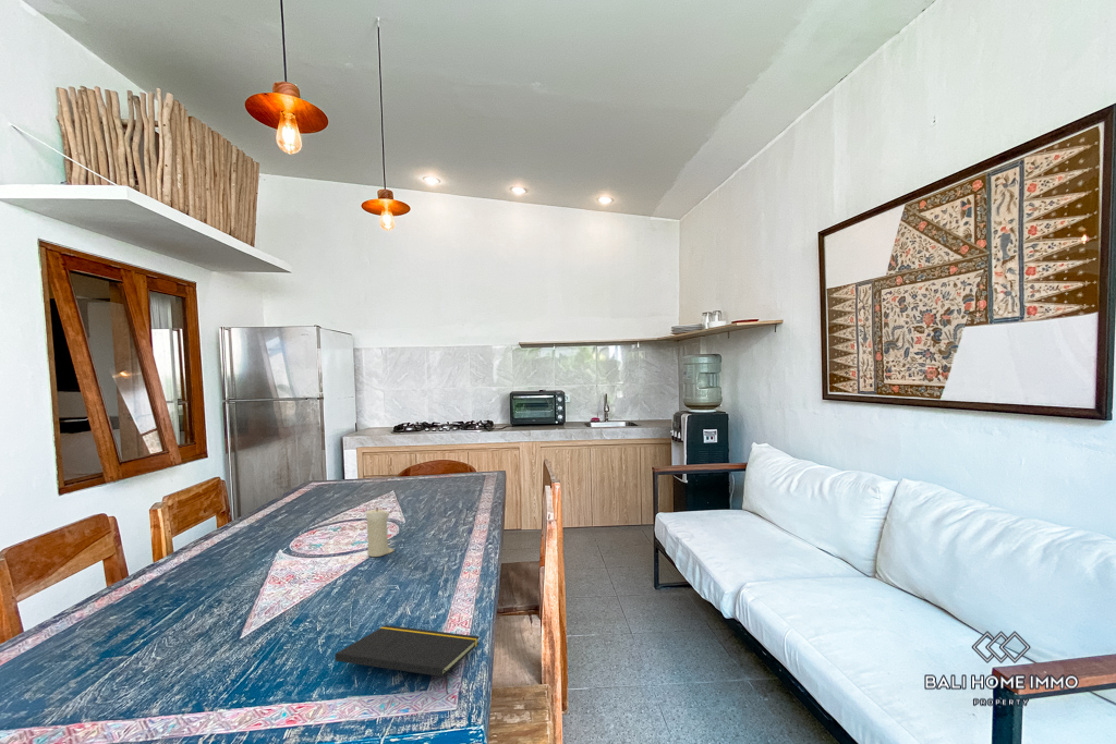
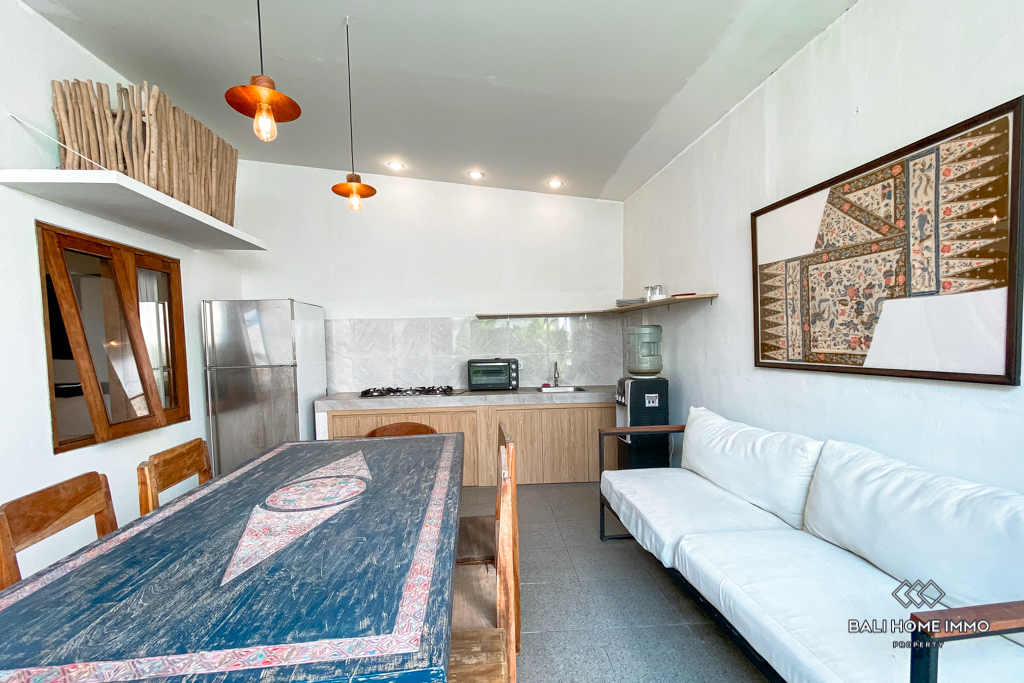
- candle [365,507,395,558]
- notepad [333,624,481,695]
